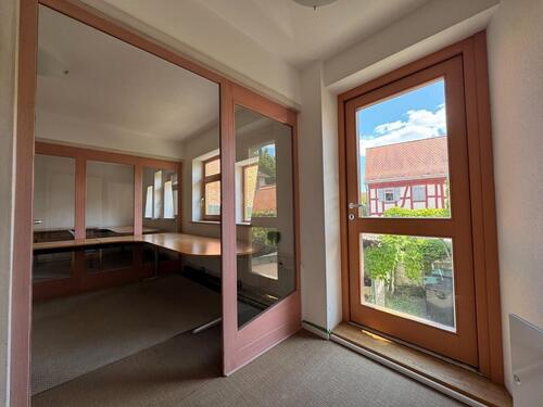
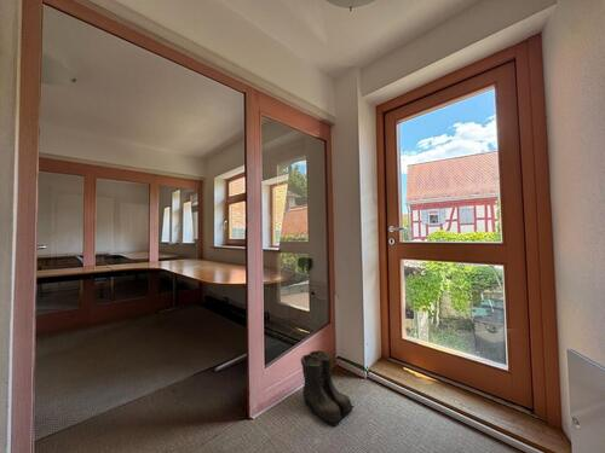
+ boots [300,349,355,426]
